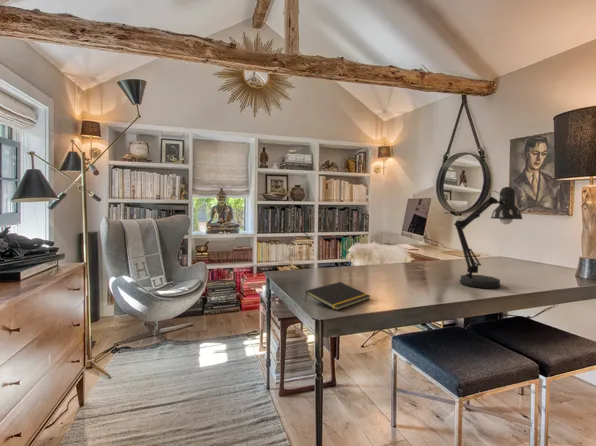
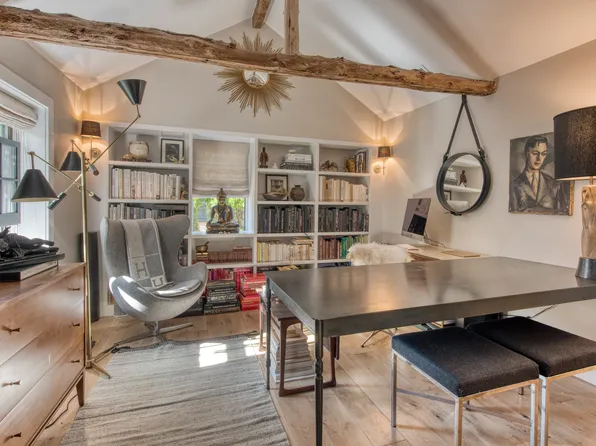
- notepad [304,281,371,311]
- desk lamp [453,186,524,290]
